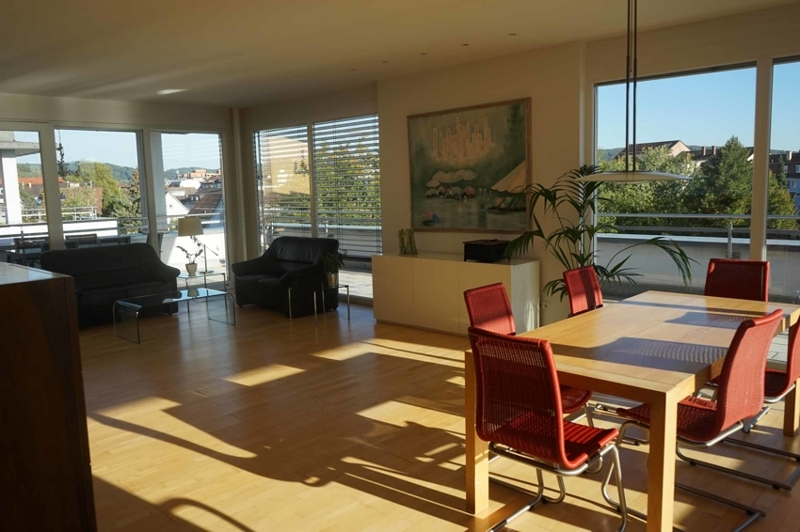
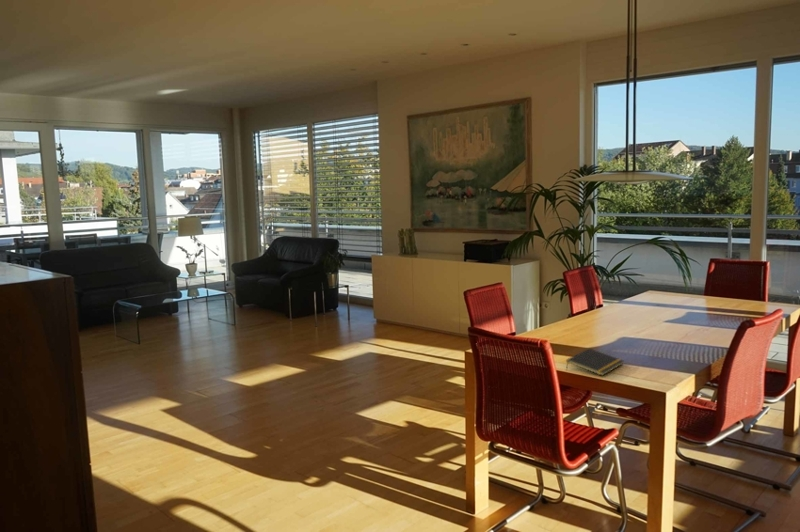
+ notepad [565,348,625,377]
